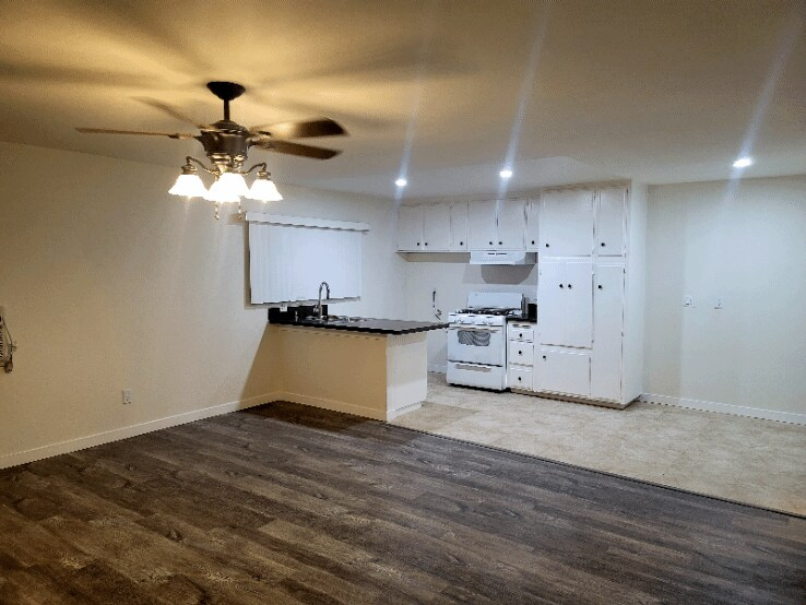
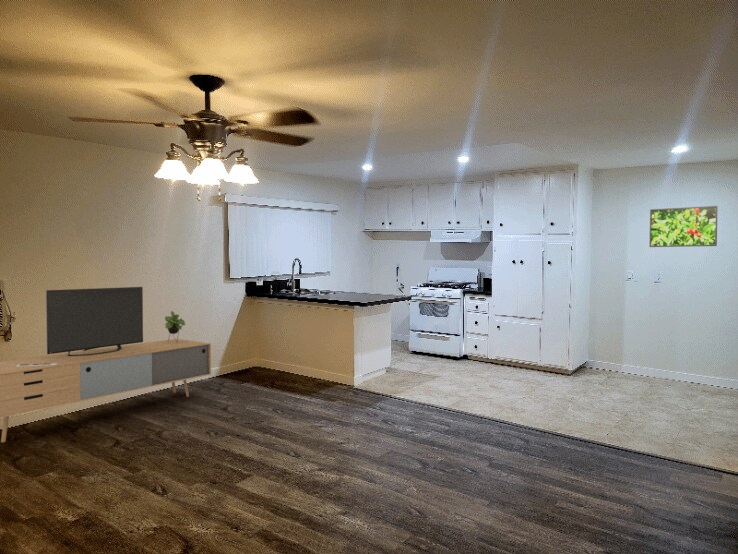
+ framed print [648,205,719,248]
+ media console [0,286,212,443]
